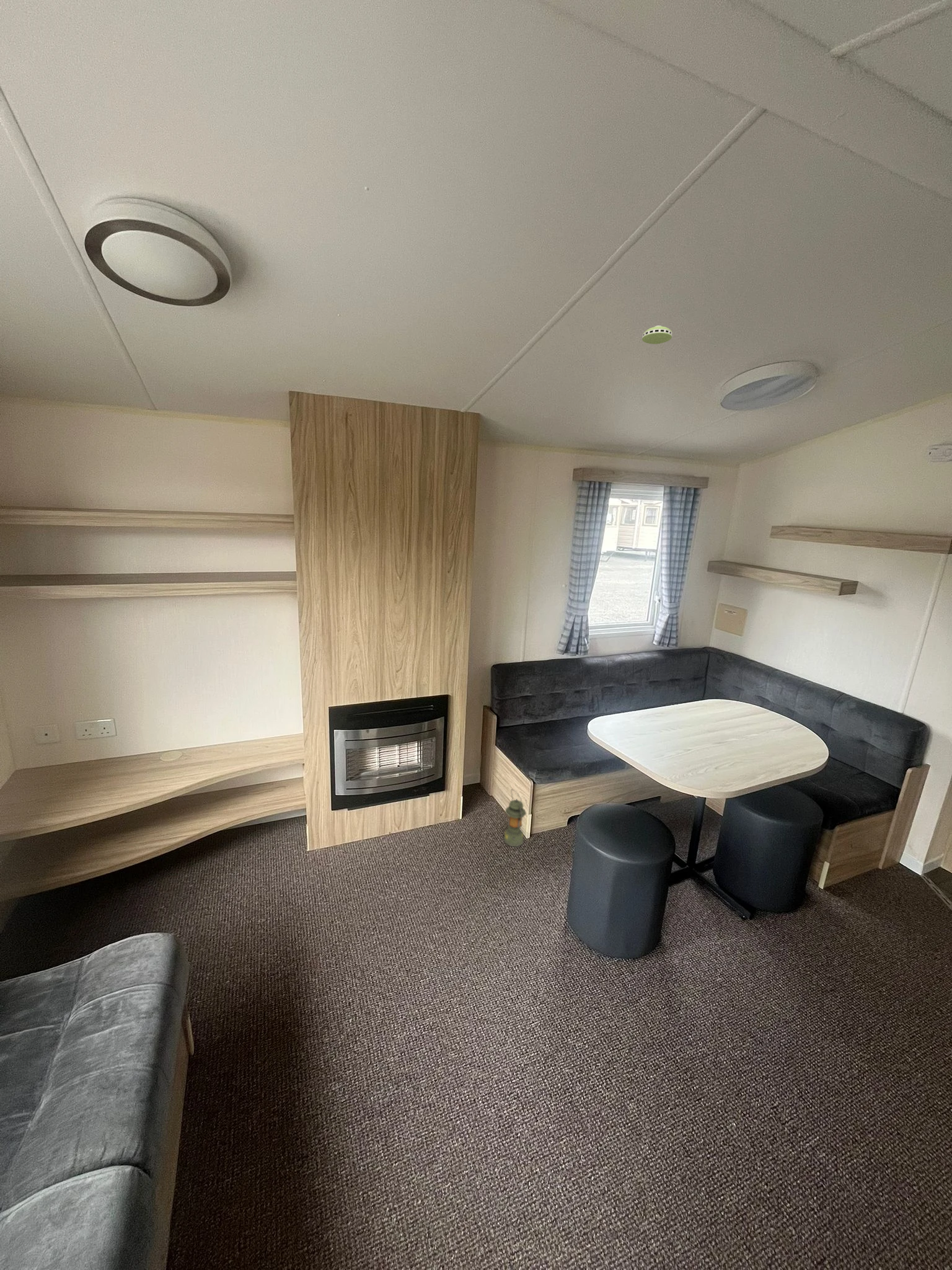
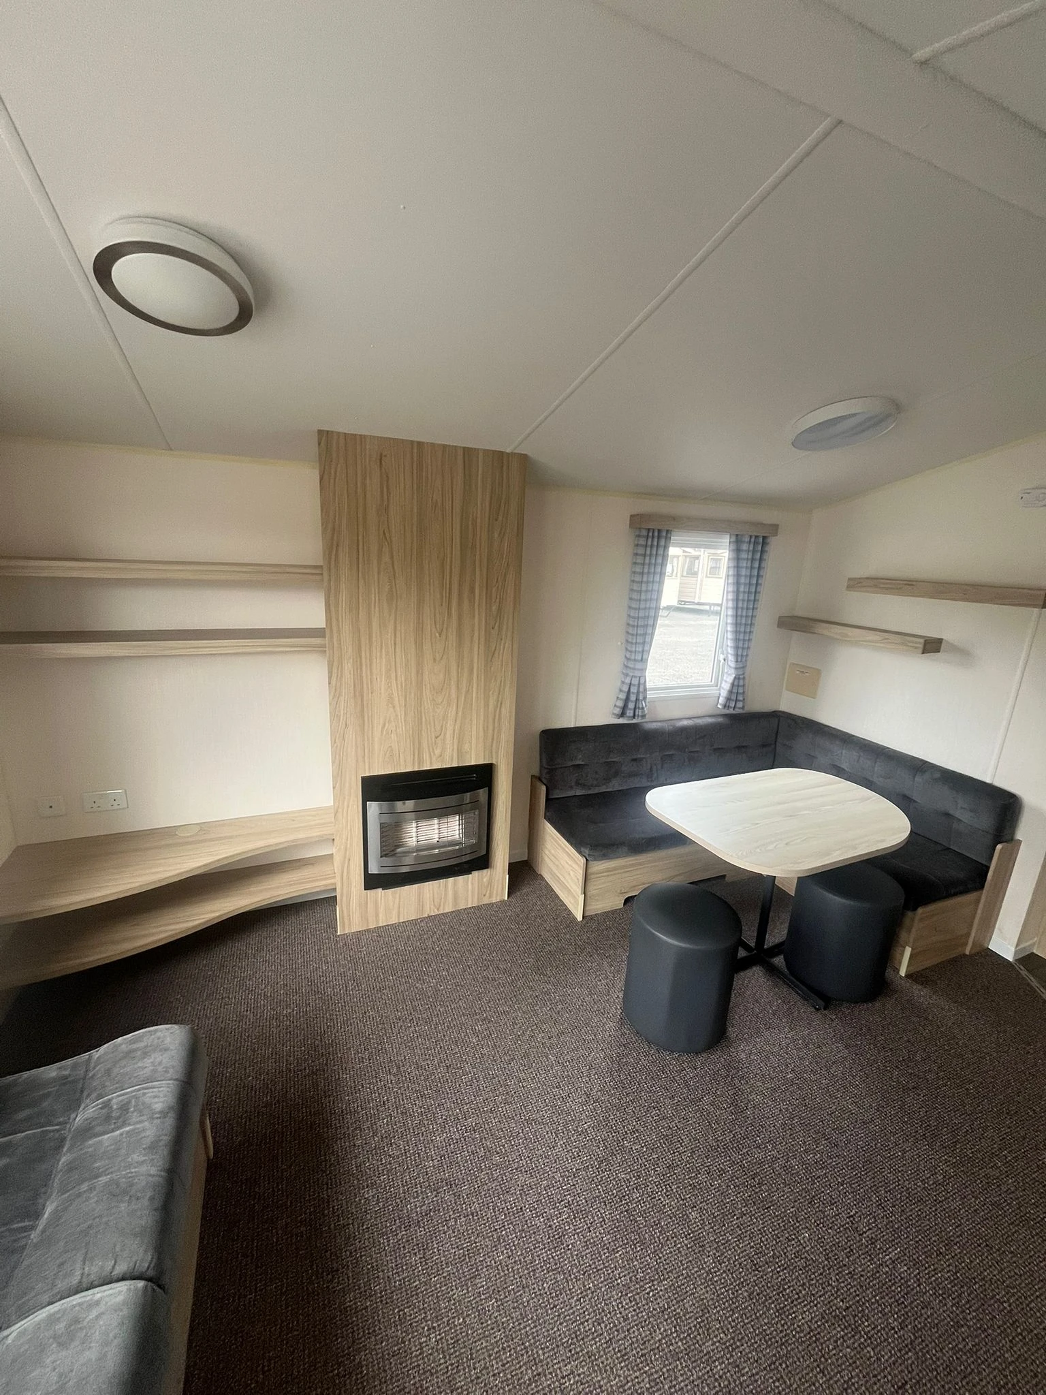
- smoke detector [641,325,673,345]
- lantern [503,788,527,847]
